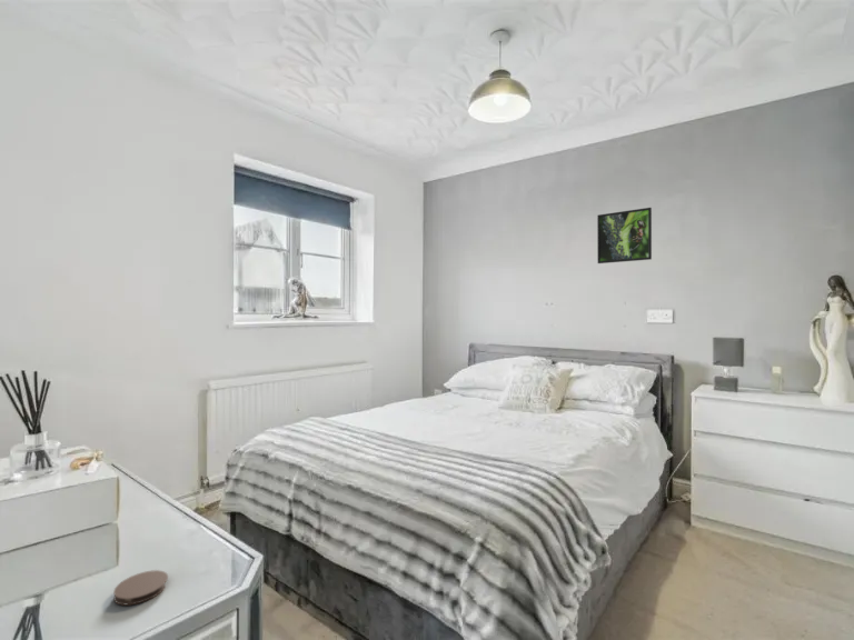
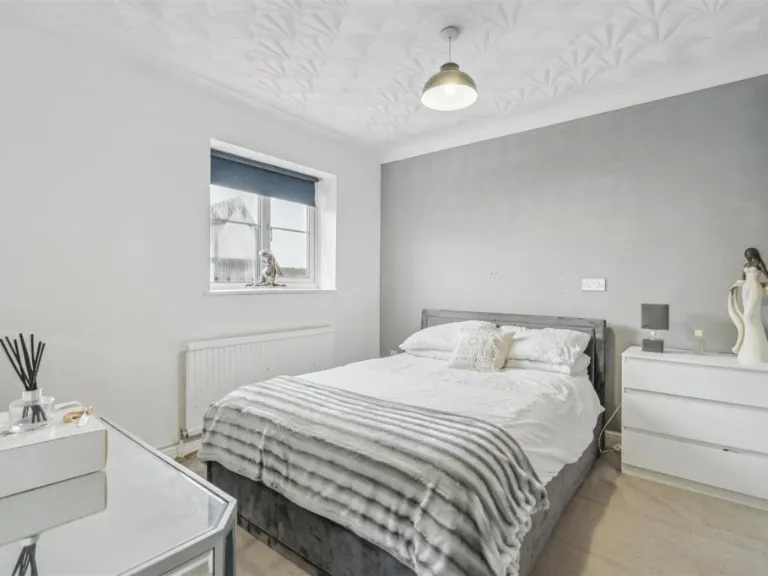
- coaster [112,569,169,607]
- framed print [596,207,653,264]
